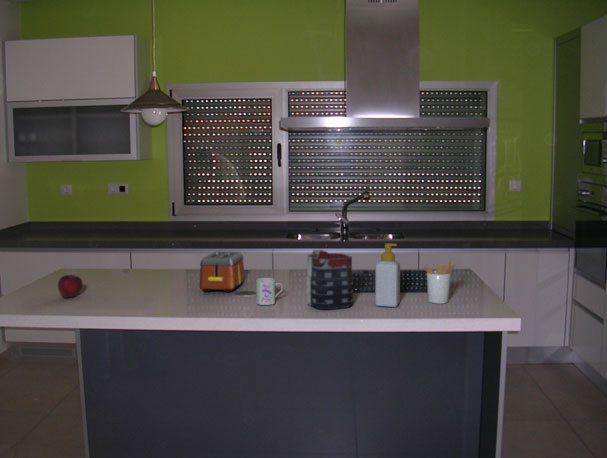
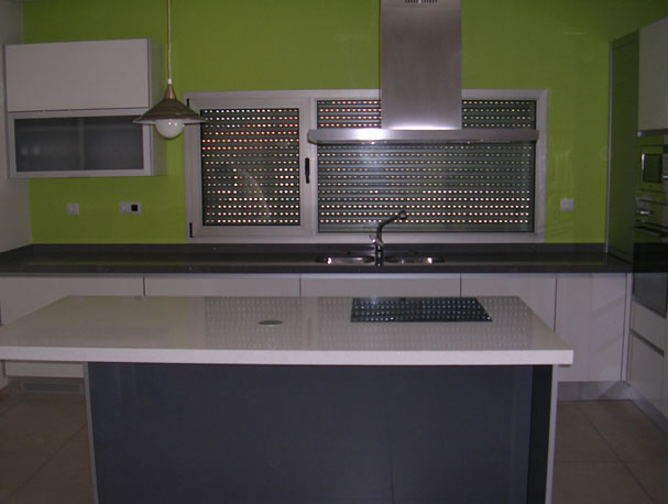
- mug [255,277,284,306]
- fruit [57,273,83,299]
- utensil holder [423,258,456,305]
- toaster [198,251,246,293]
- mug [305,249,354,310]
- soap bottle [374,242,401,308]
